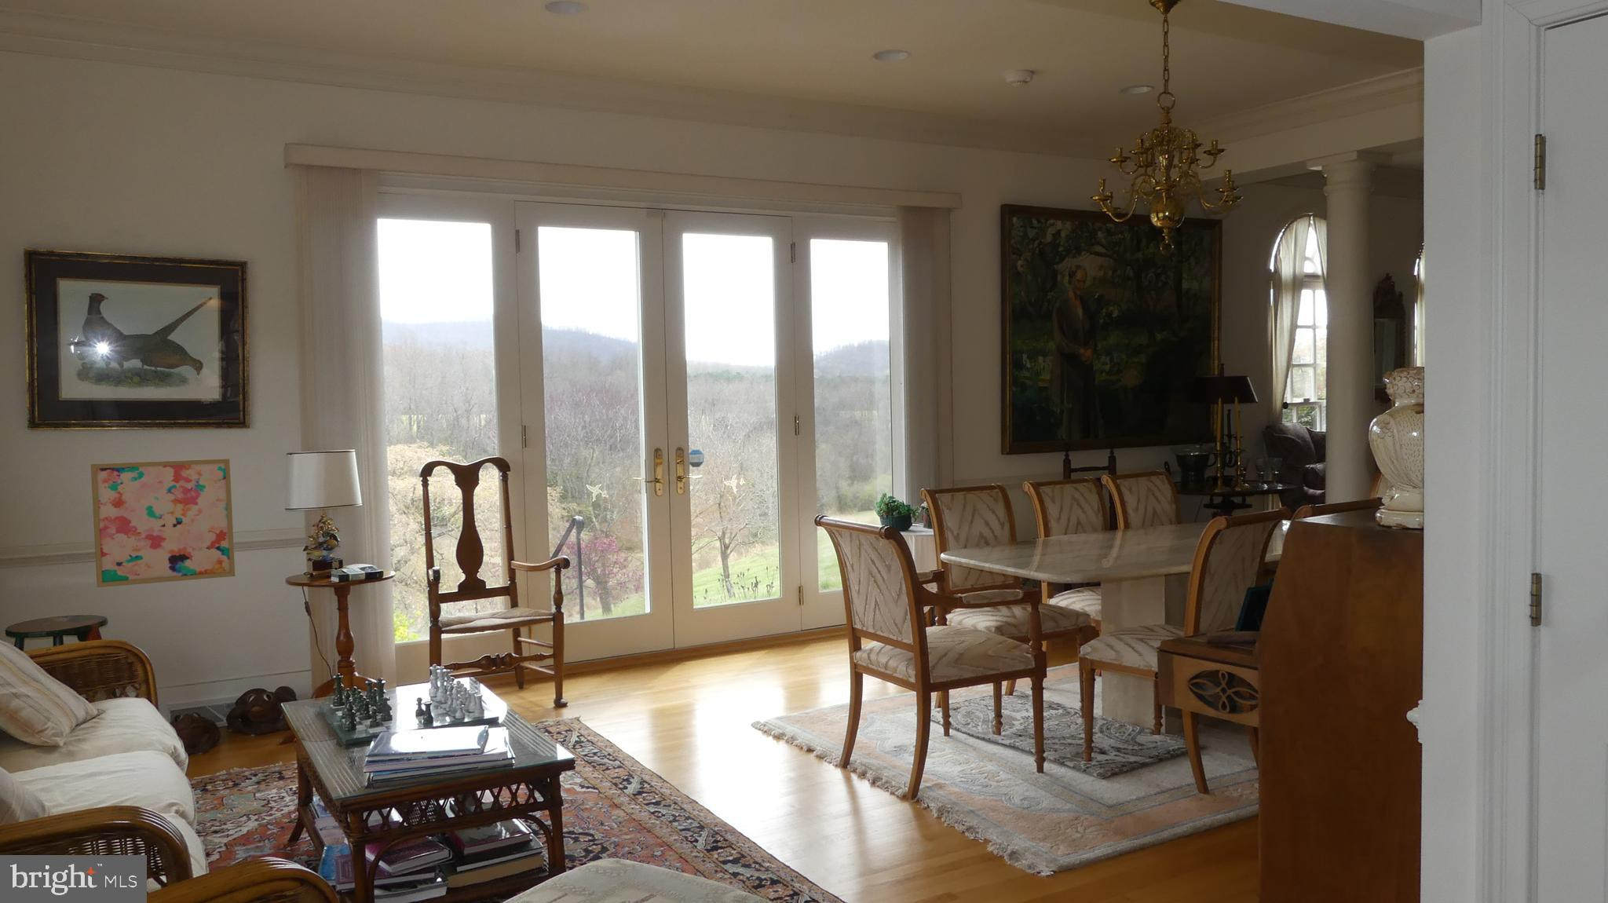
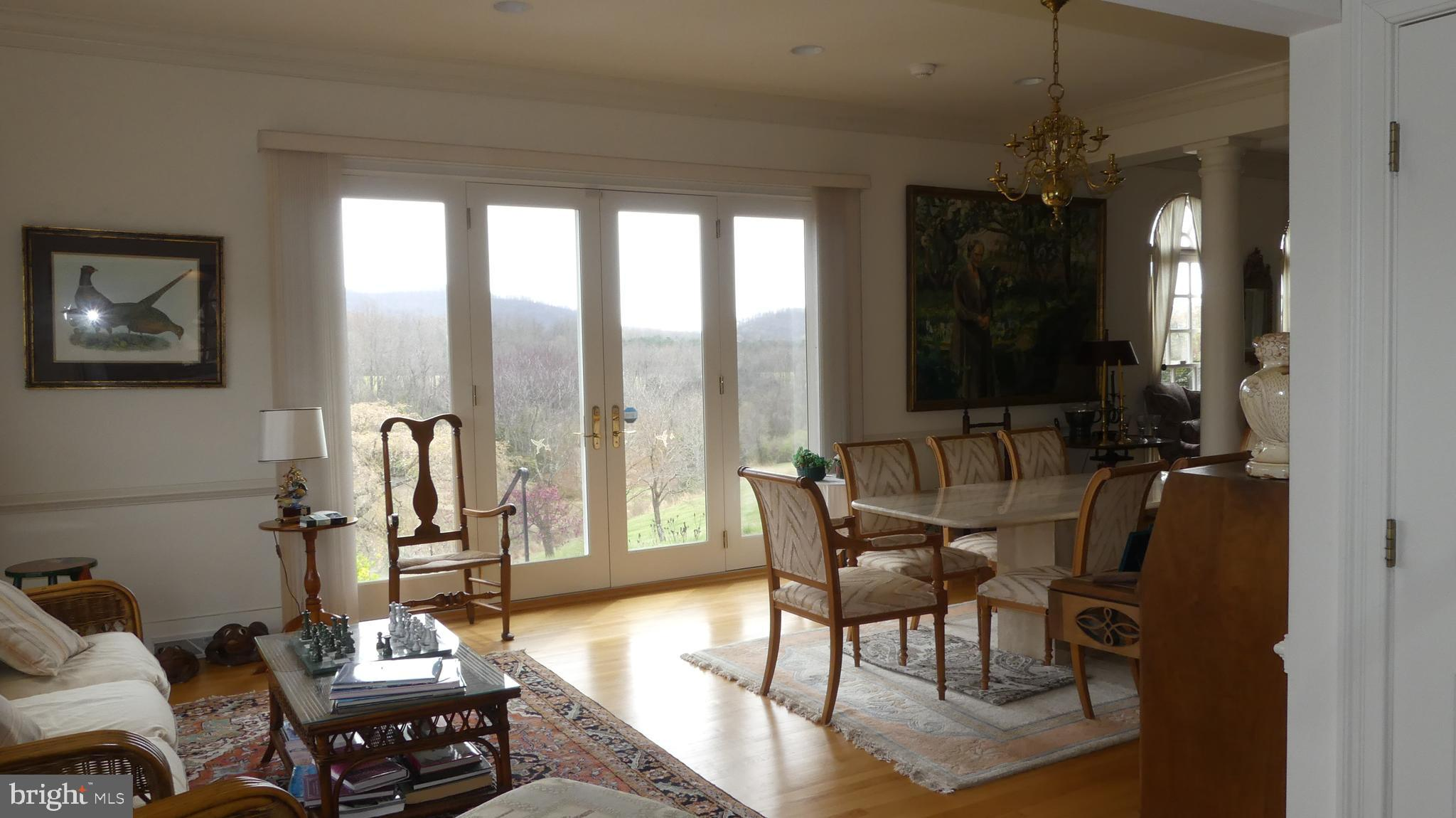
- wall art [91,458,235,588]
